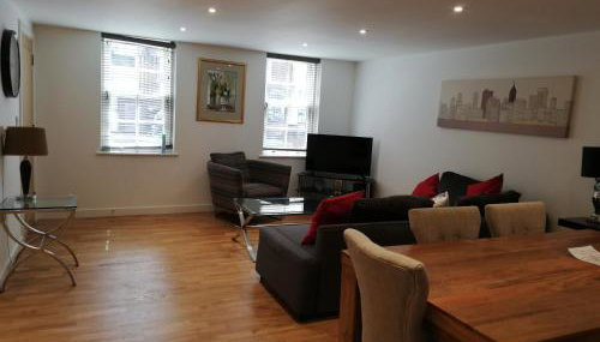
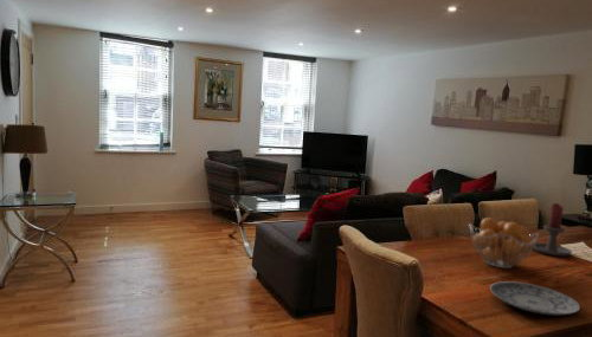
+ plate [489,280,581,317]
+ candle holder [529,202,573,258]
+ fruit basket [469,216,540,270]
